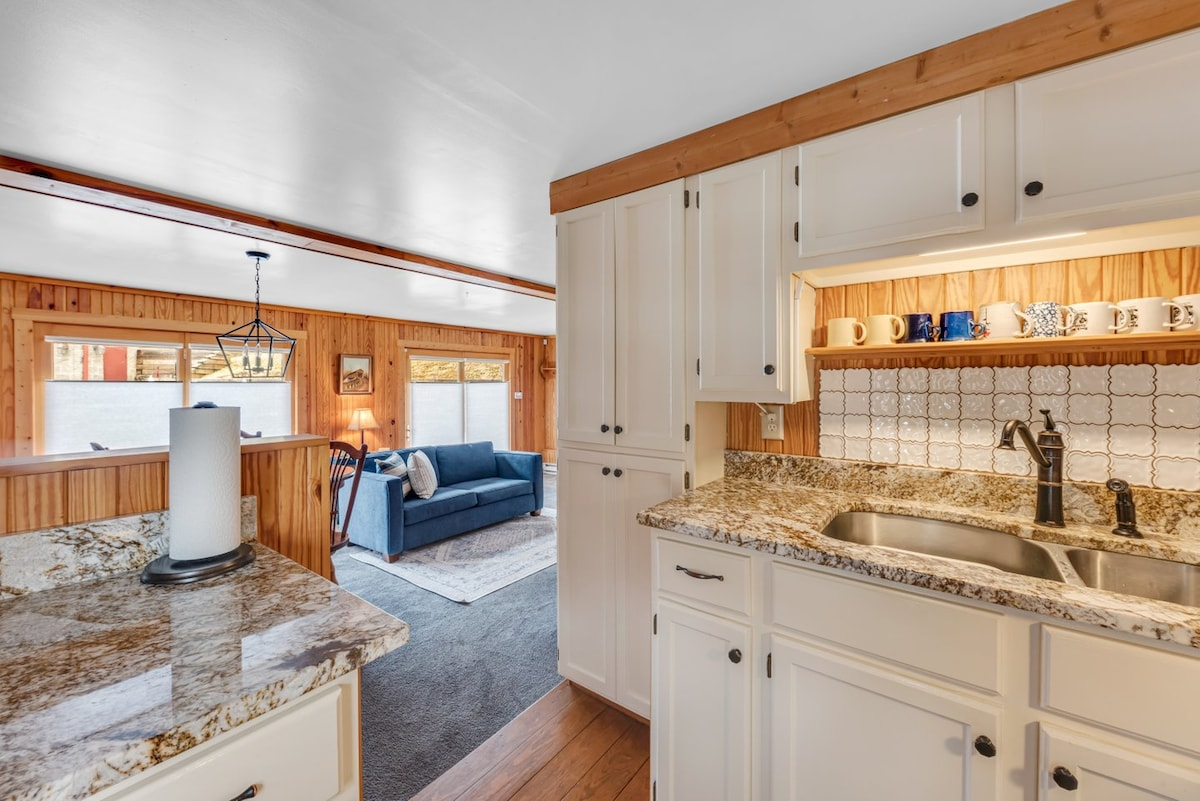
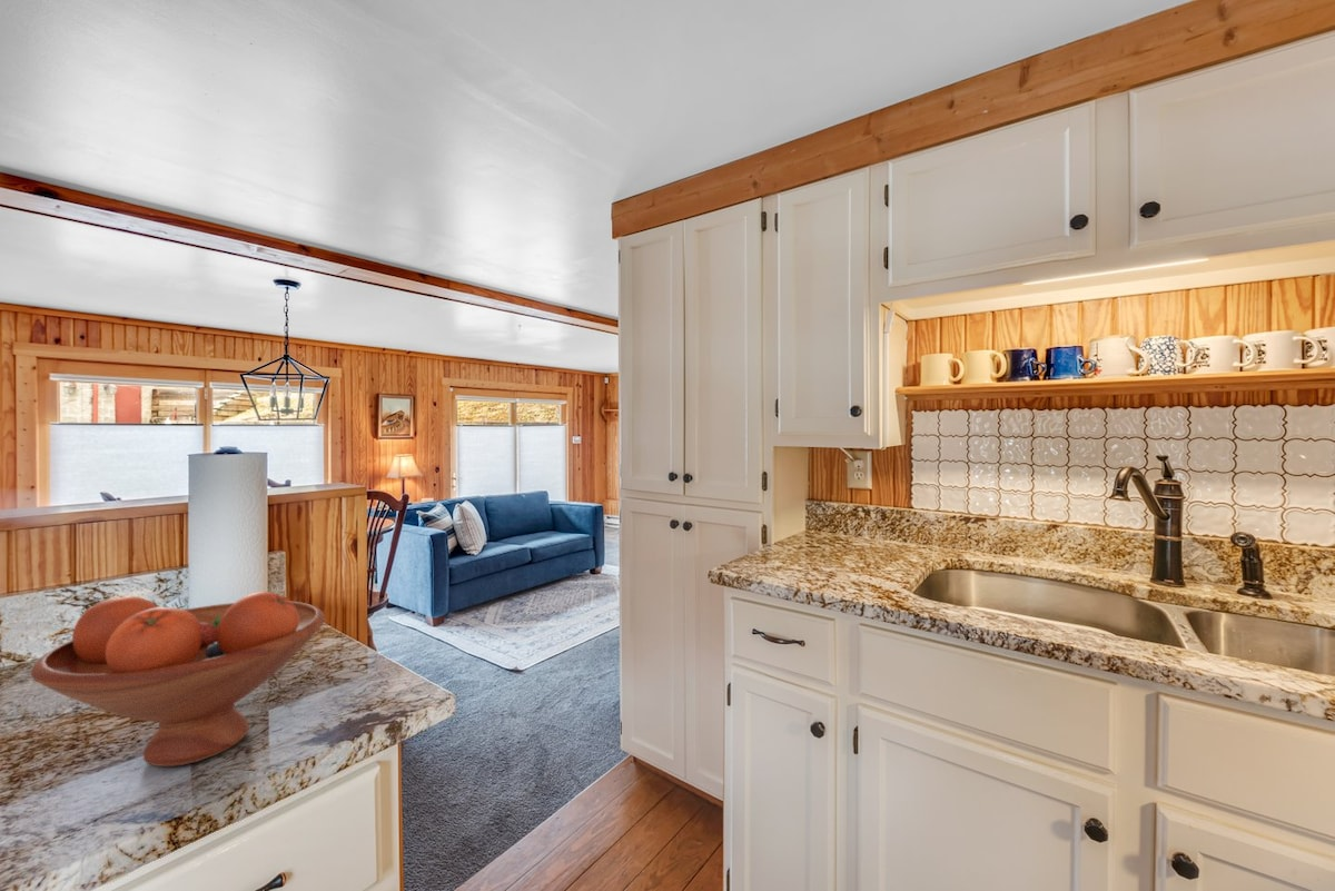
+ fruit bowl [30,591,326,768]
